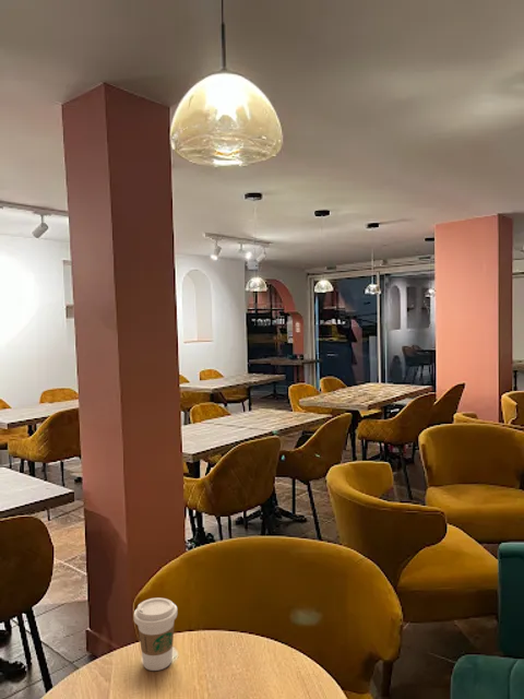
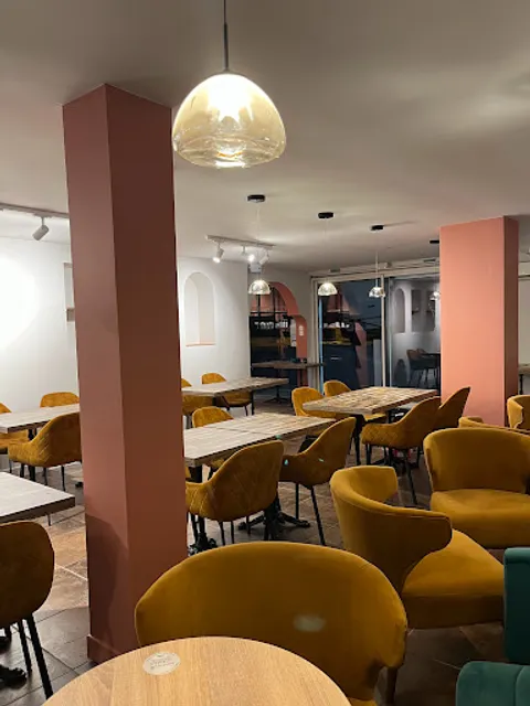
- coffee cup [133,596,178,672]
